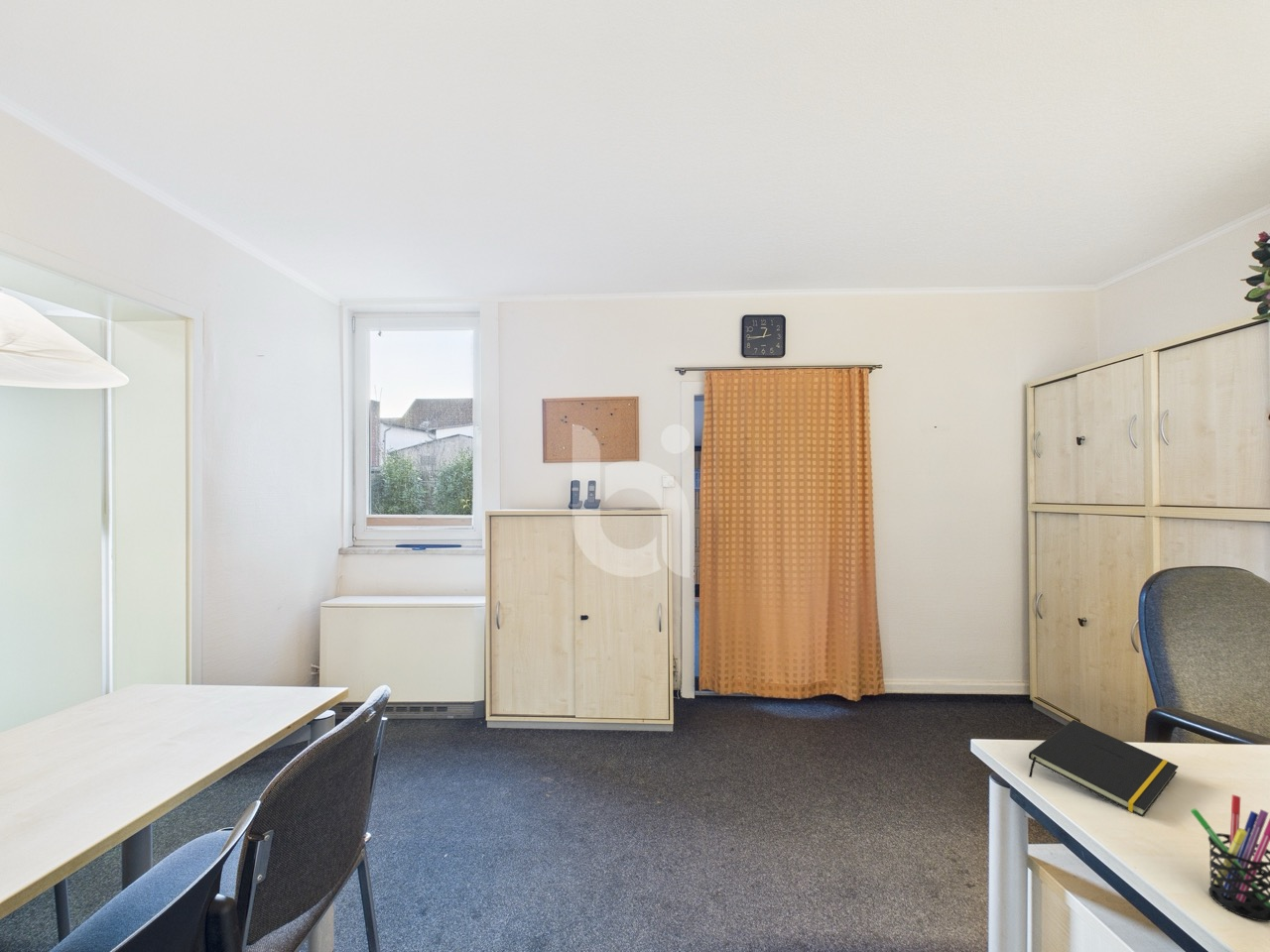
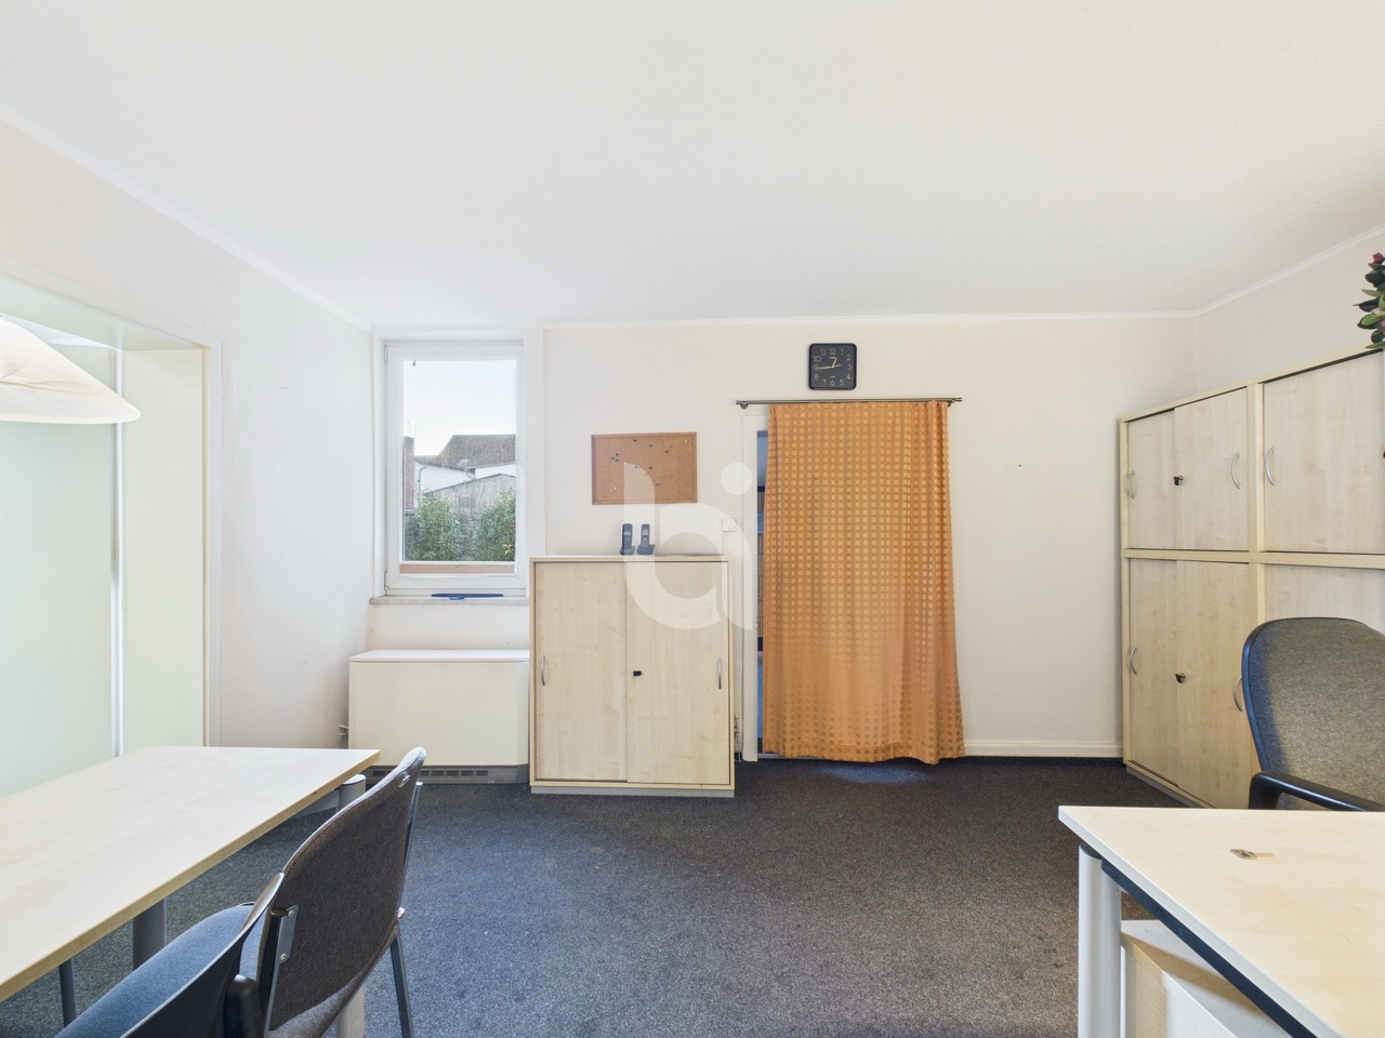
- pen holder [1190,794,1270,923]
- notepad [1028,719,1179,818]
